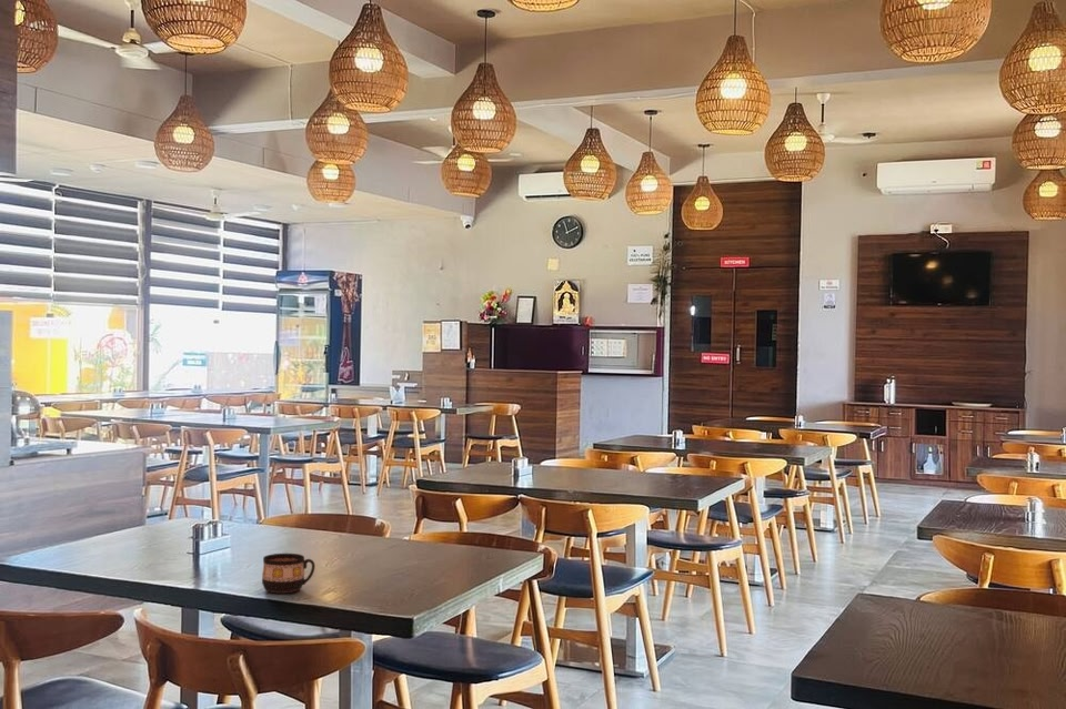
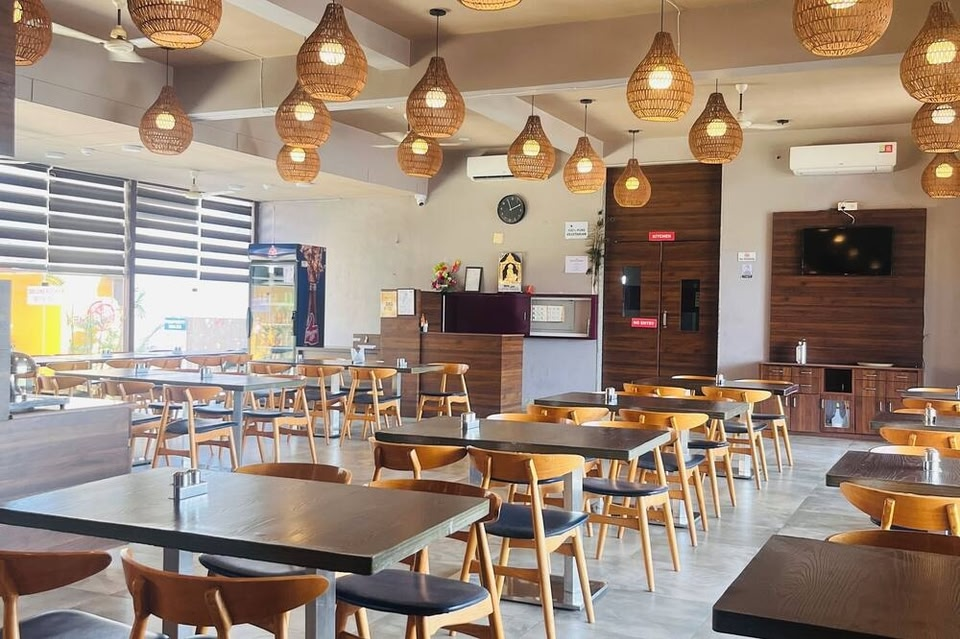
- cup [261,553,316,594]
